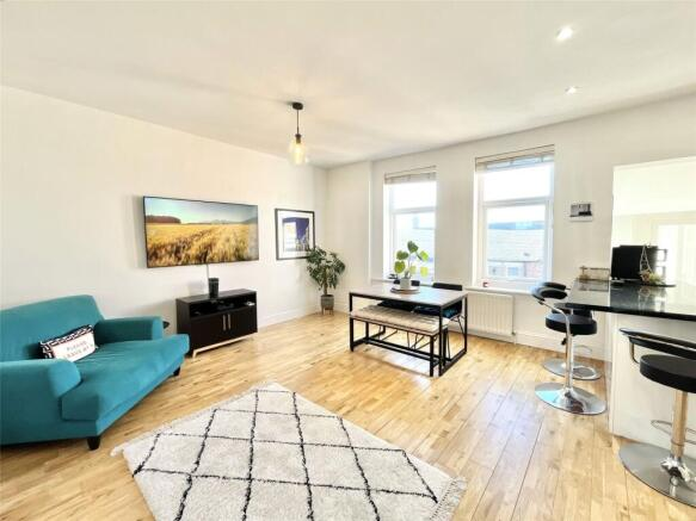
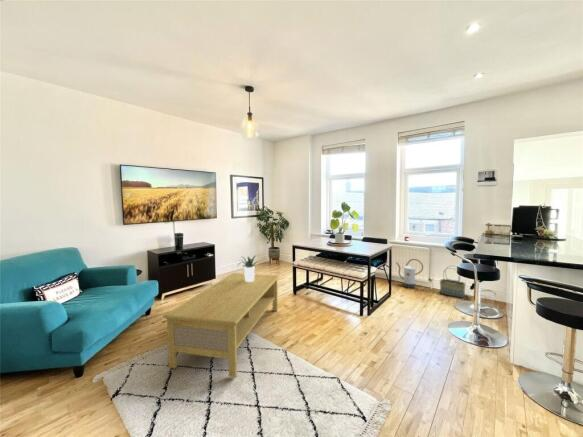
+ watering can [395,258,424,289]
+ basket [439,265,467,299]
+ potted plant [237,254,266,282]
+ coffee table [161,272,280,378]
